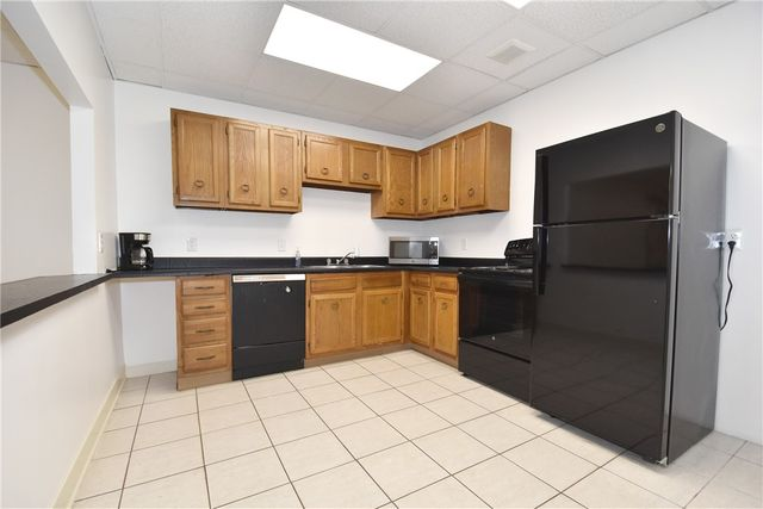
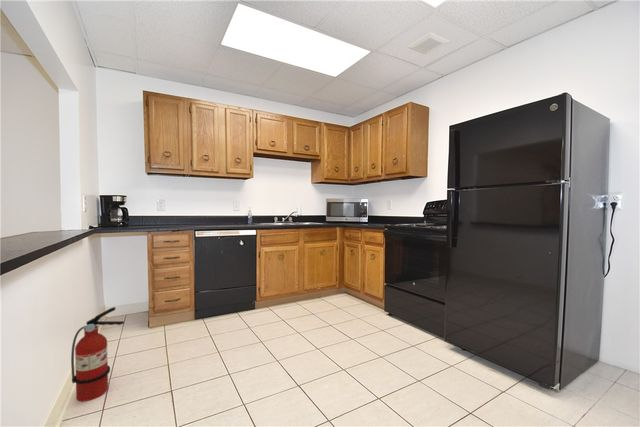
+ fire extinguisher [70,306,125,402]
